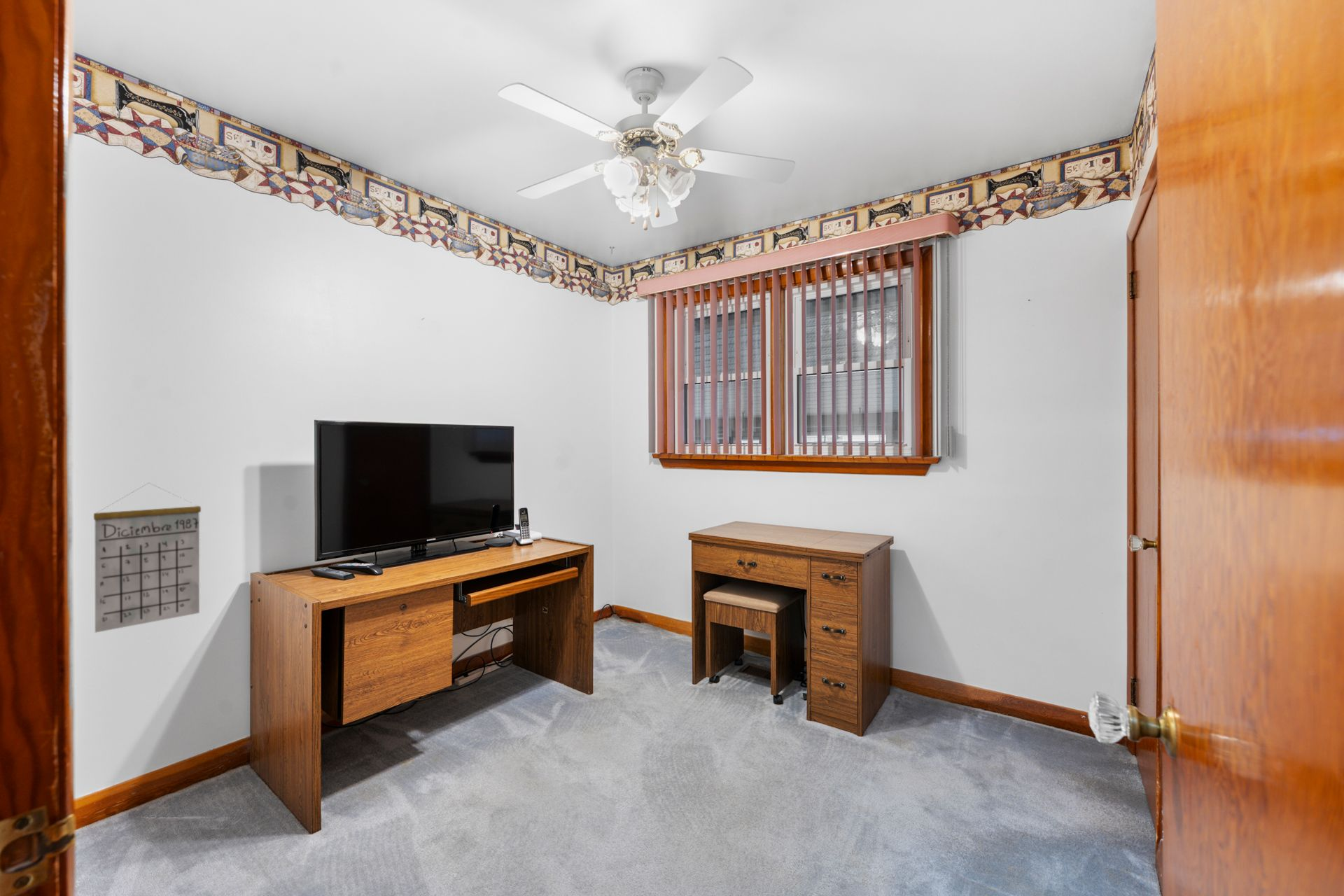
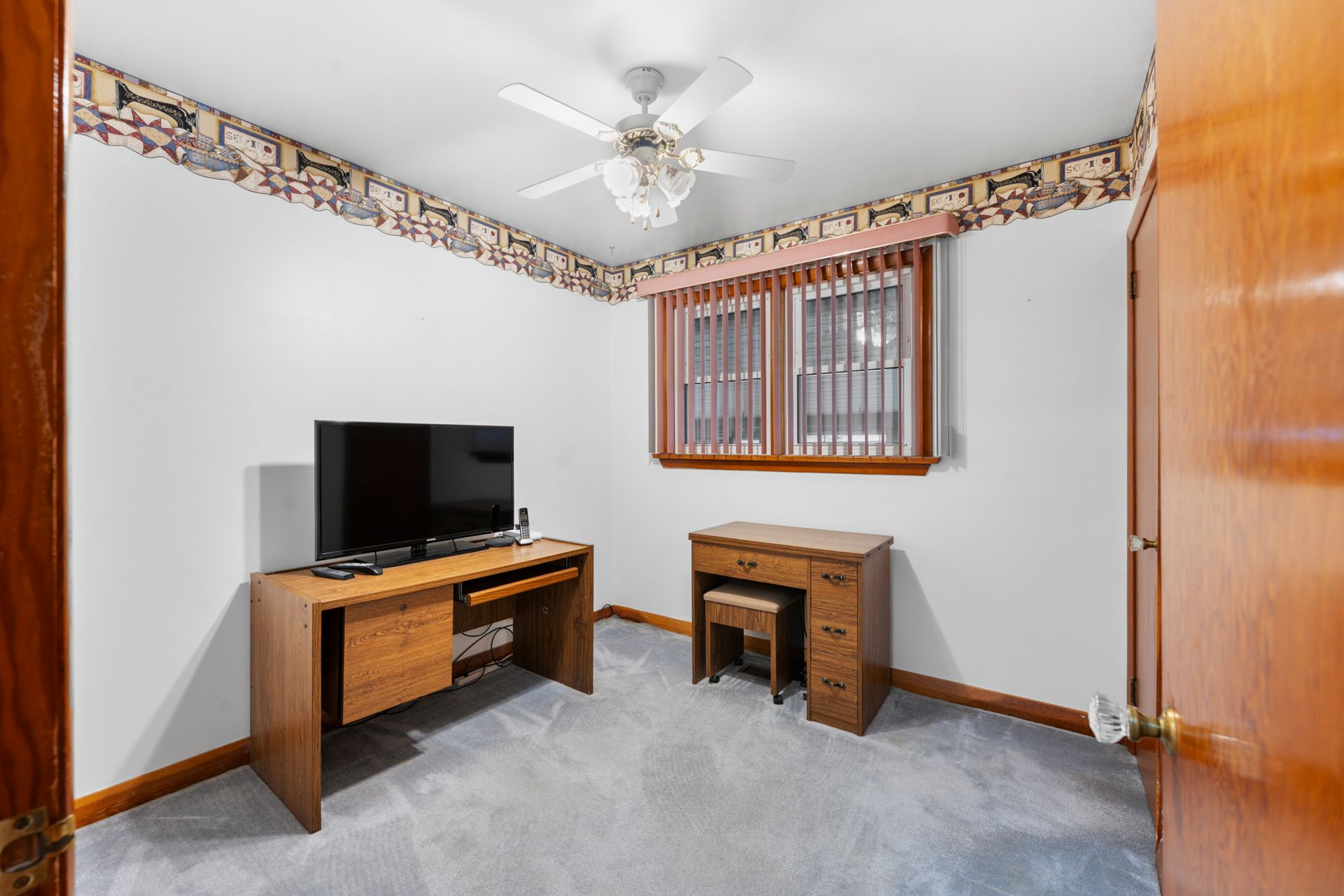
- calendar [93,482,202,633]
